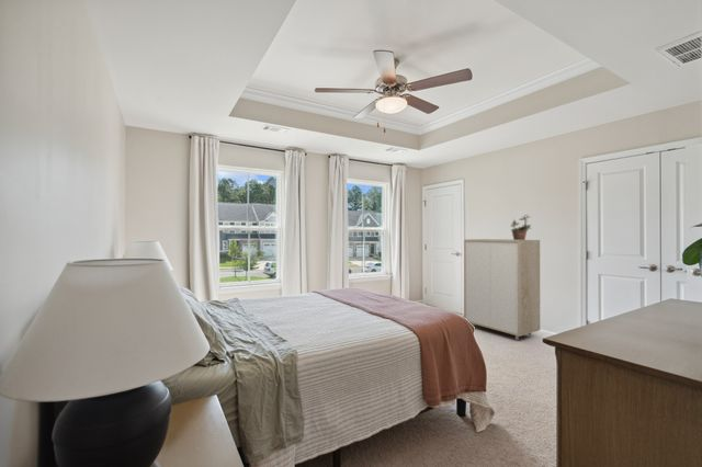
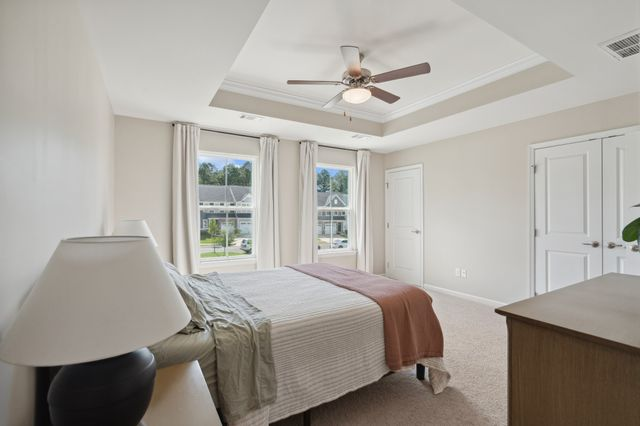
- storage cabinet [463,238,541,341]
- potted plant [510,214,533,240]
